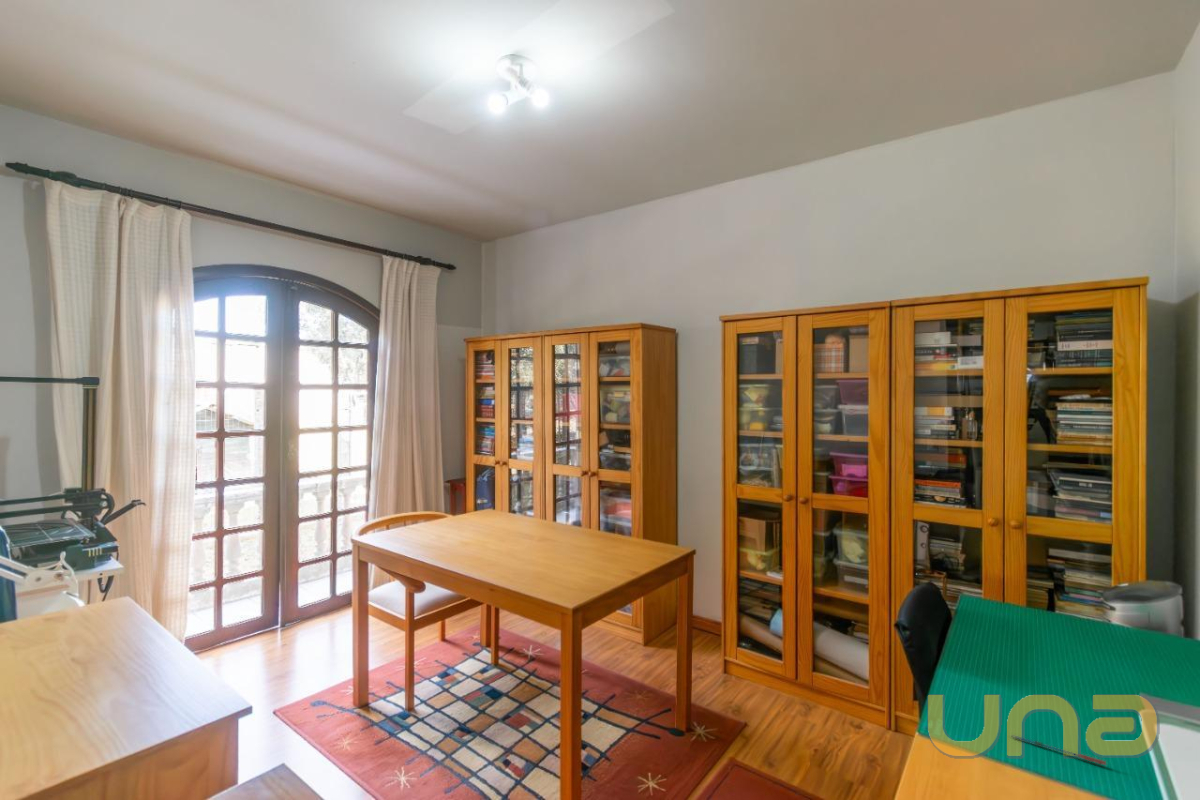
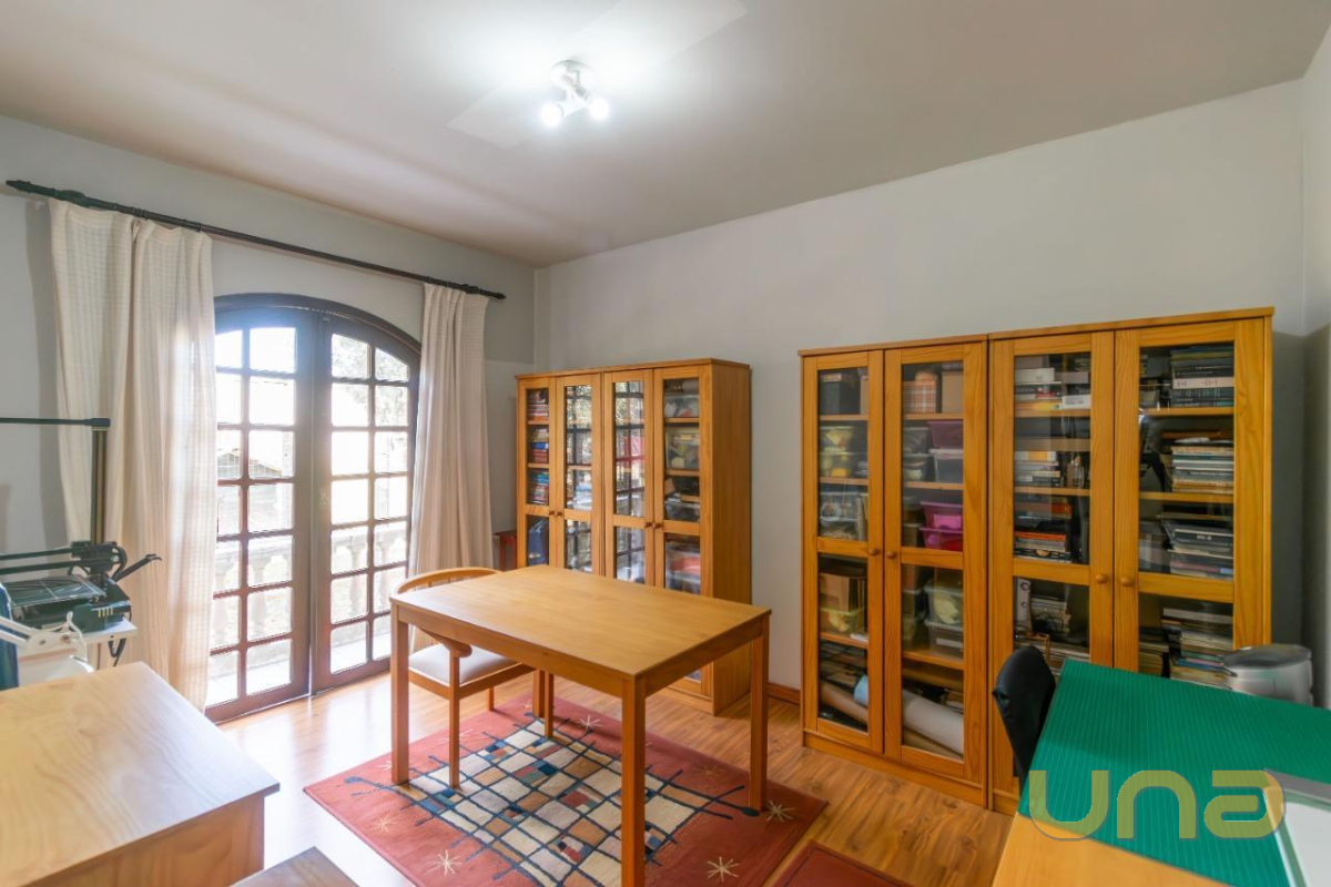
- pen [1010,734,1107,766]
